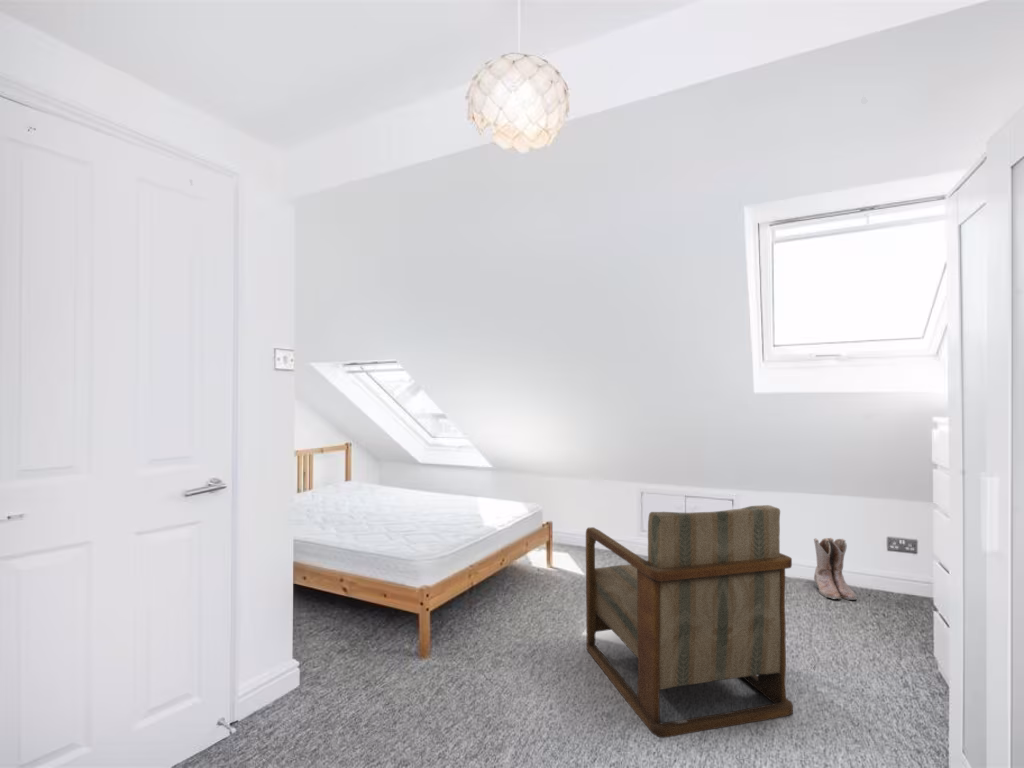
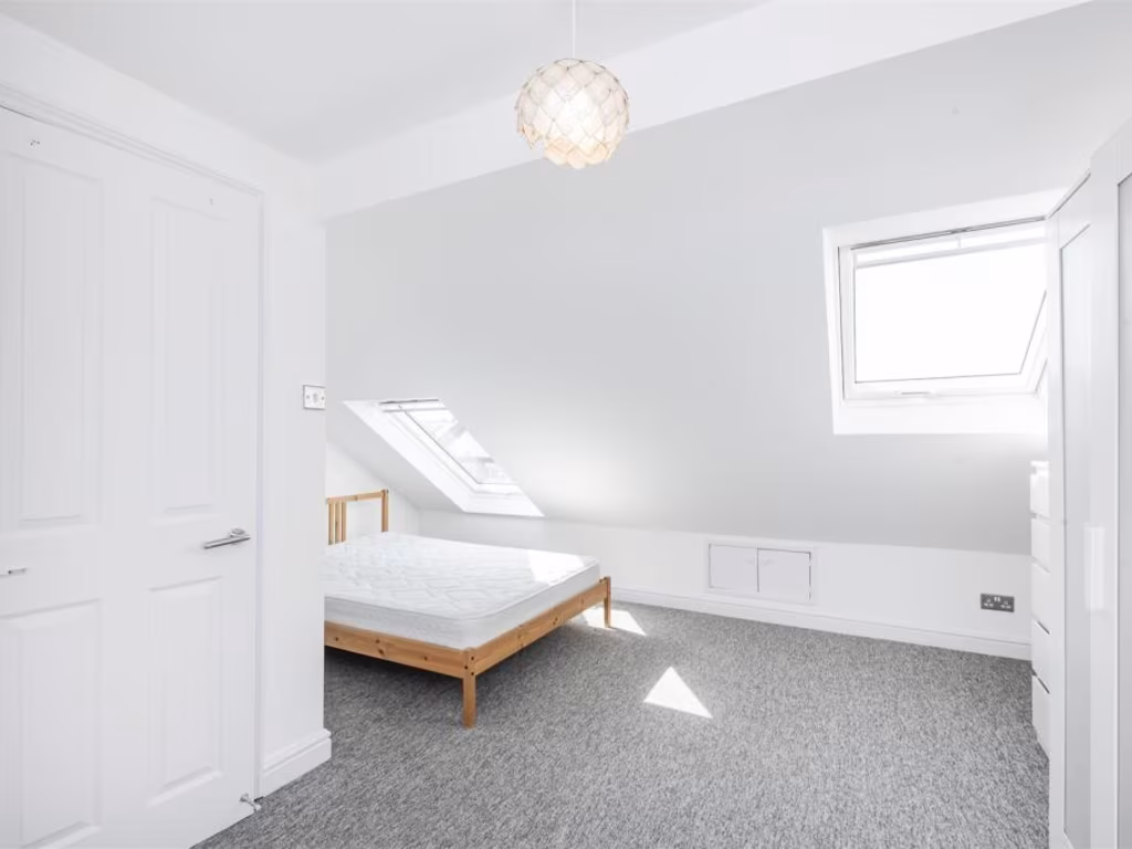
- boots [813,537,858,601]
- armchair [585,504,794,739]
